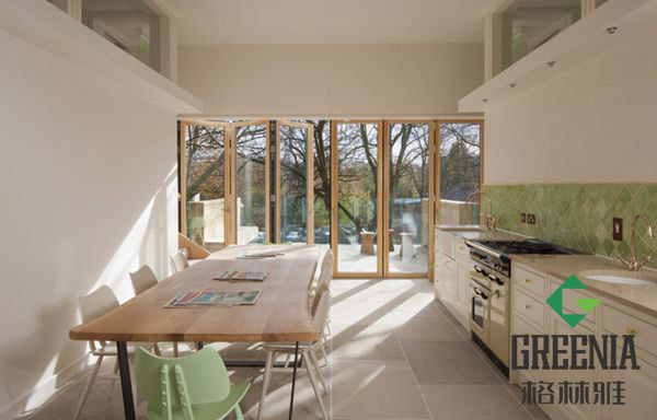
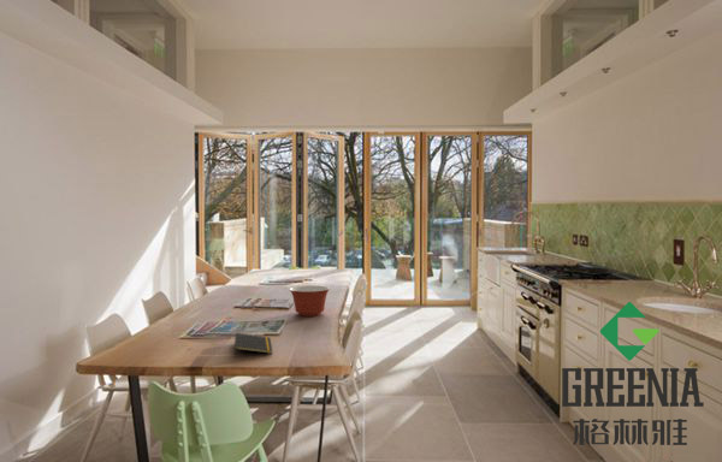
+ notepad [233,332,273,357]
+ mixing bowl [288,284,331,318]
